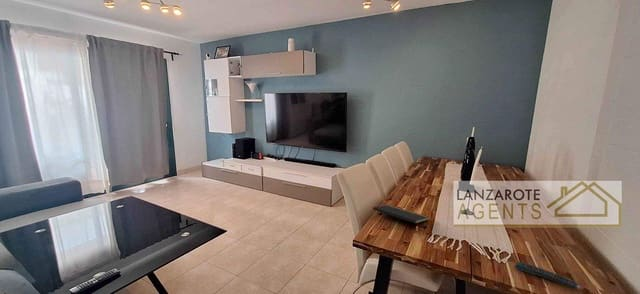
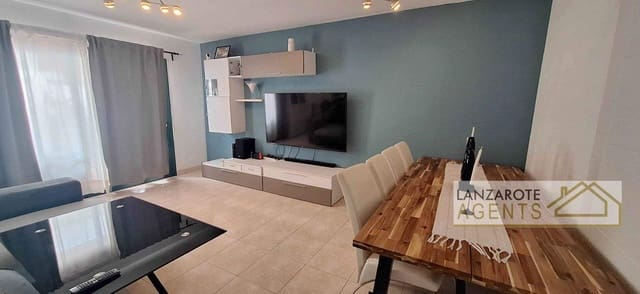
- remote control [514,261,581,290]
- notepad [372,204,430,225]
